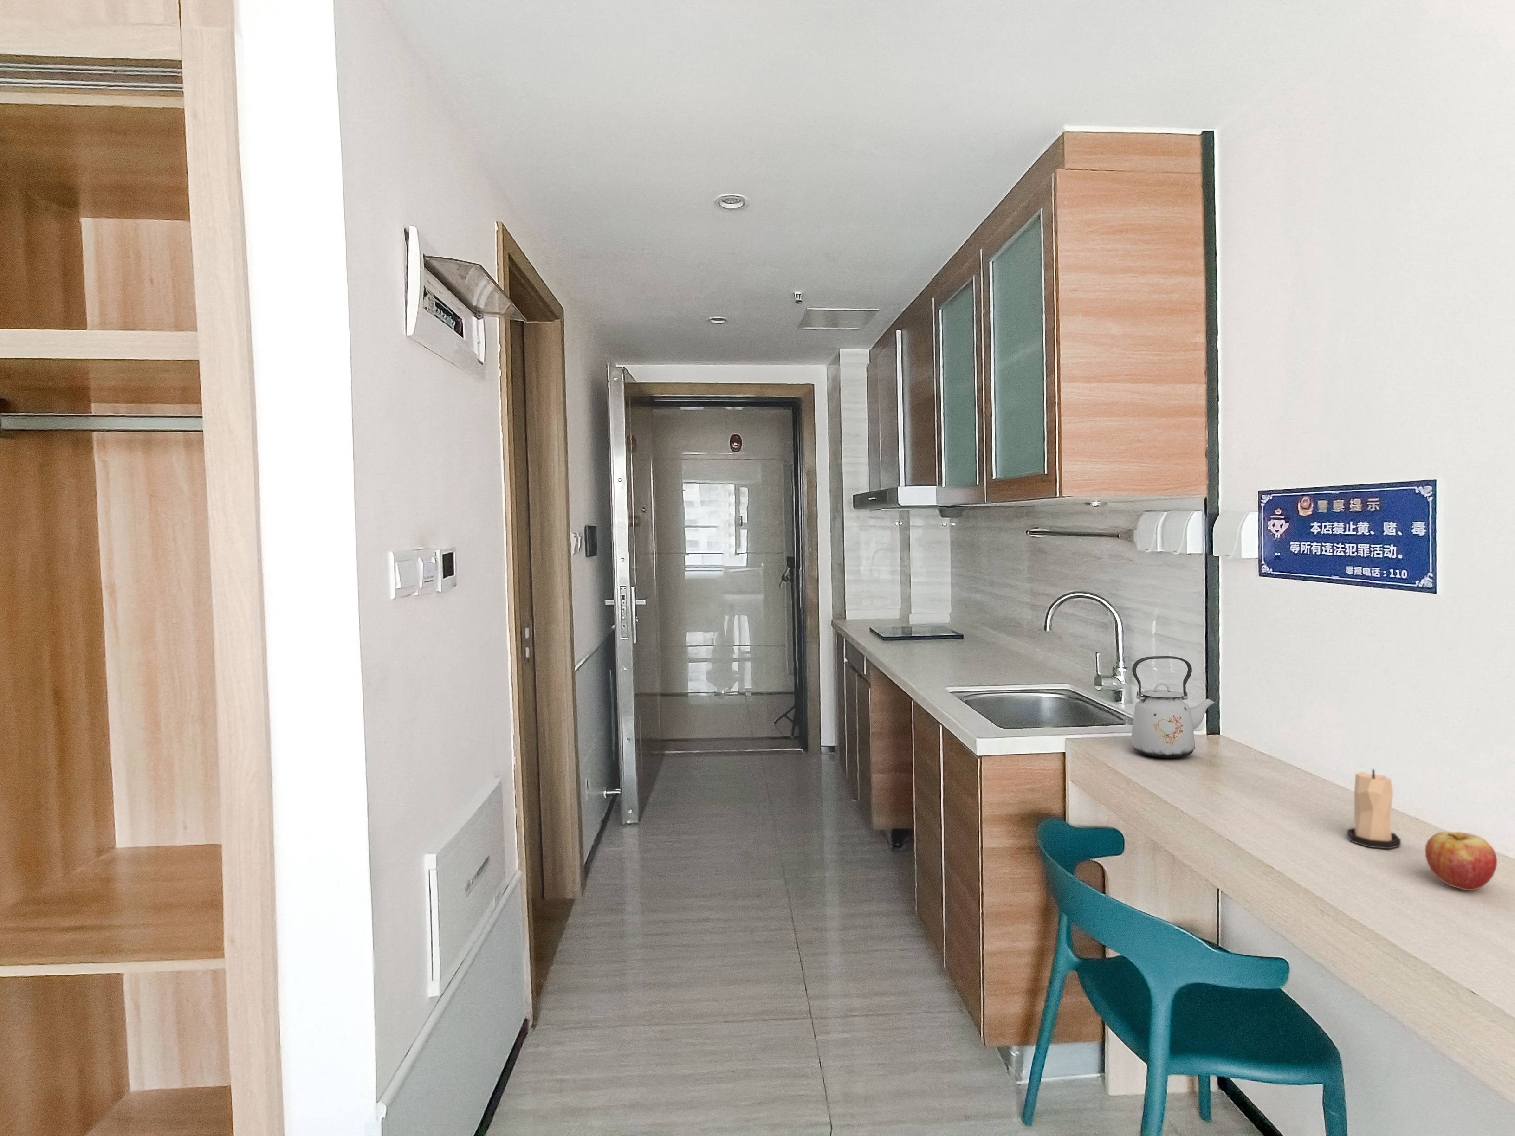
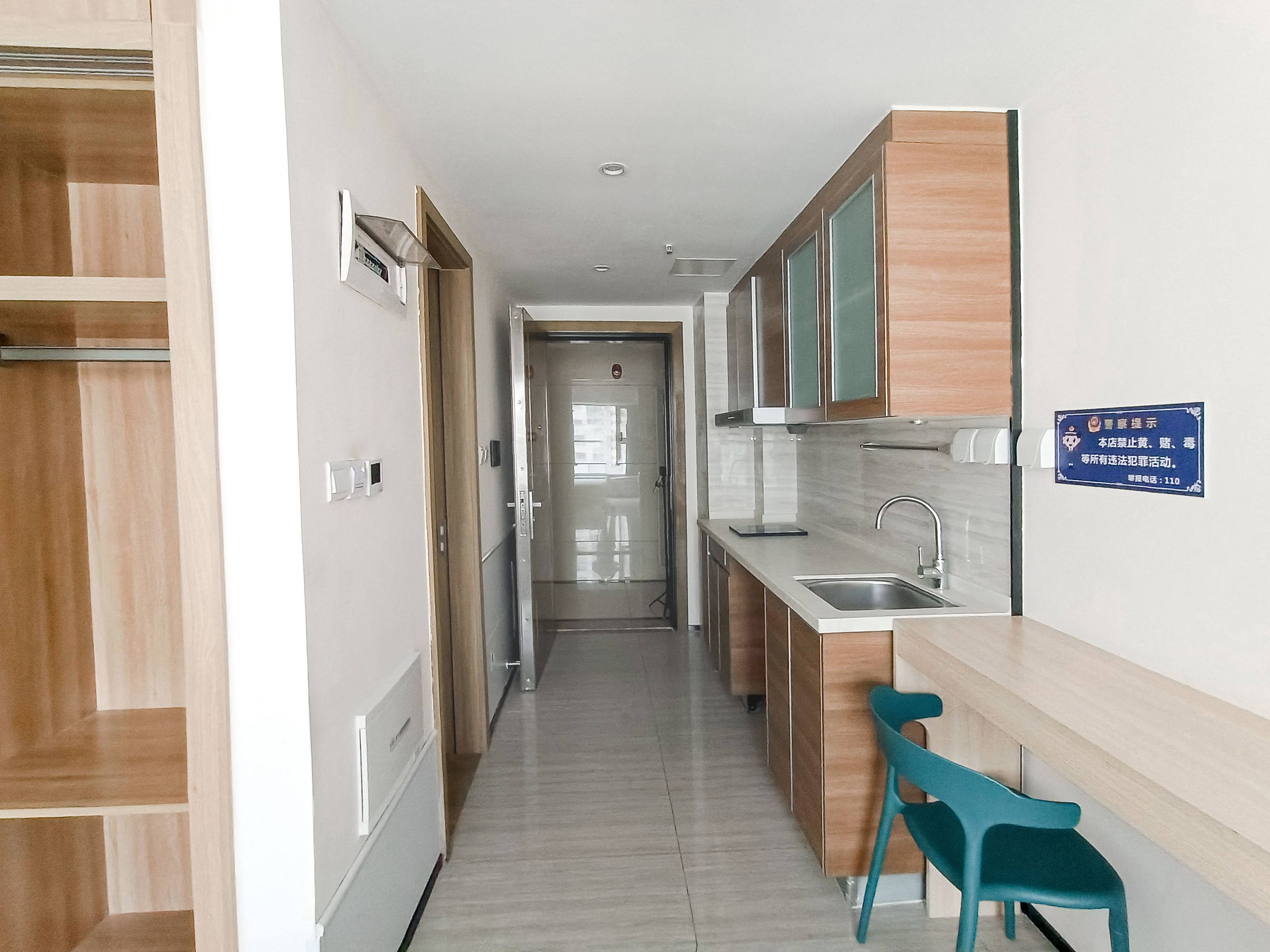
- candle [1347,768,1402,850]
- fruit [1424,832,1498,891]
- kettle [1131,655,1216,759]
